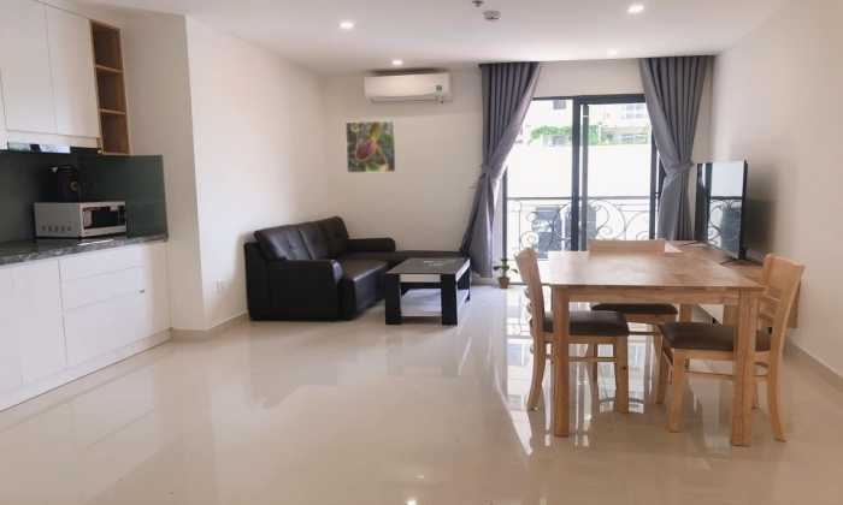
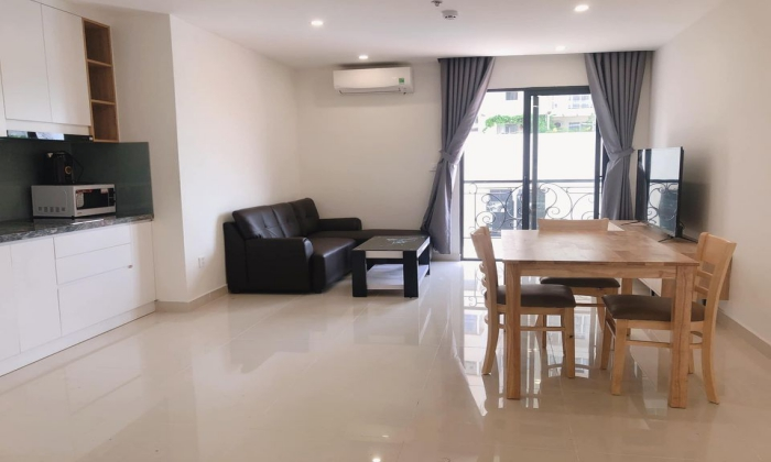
- potted plant [489,257,519,290]
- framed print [344,119,397,174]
